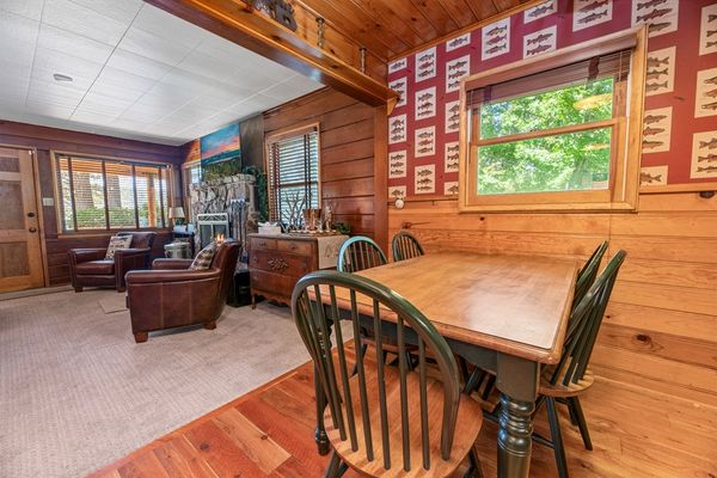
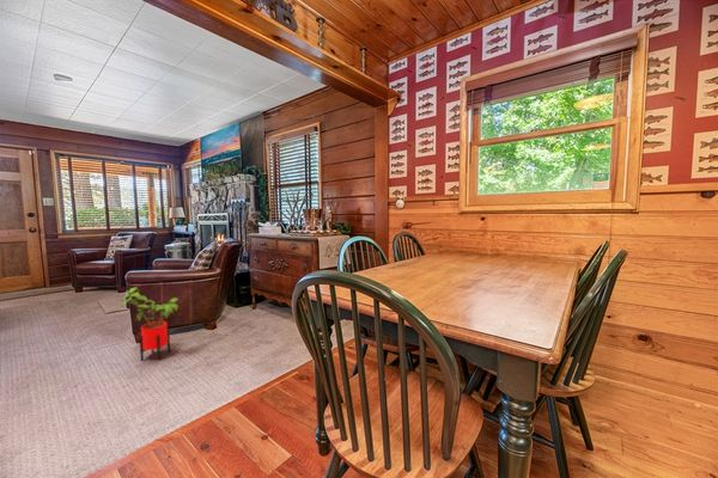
+ house plant [121,286,180,362]
